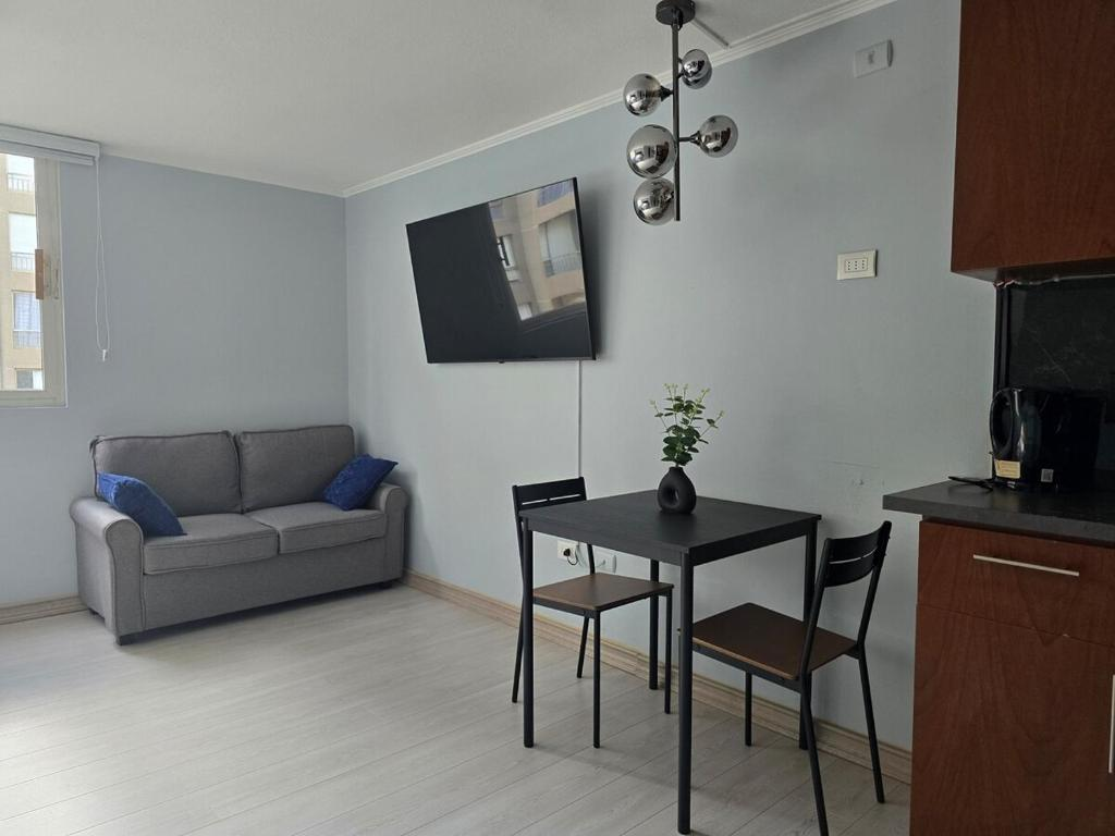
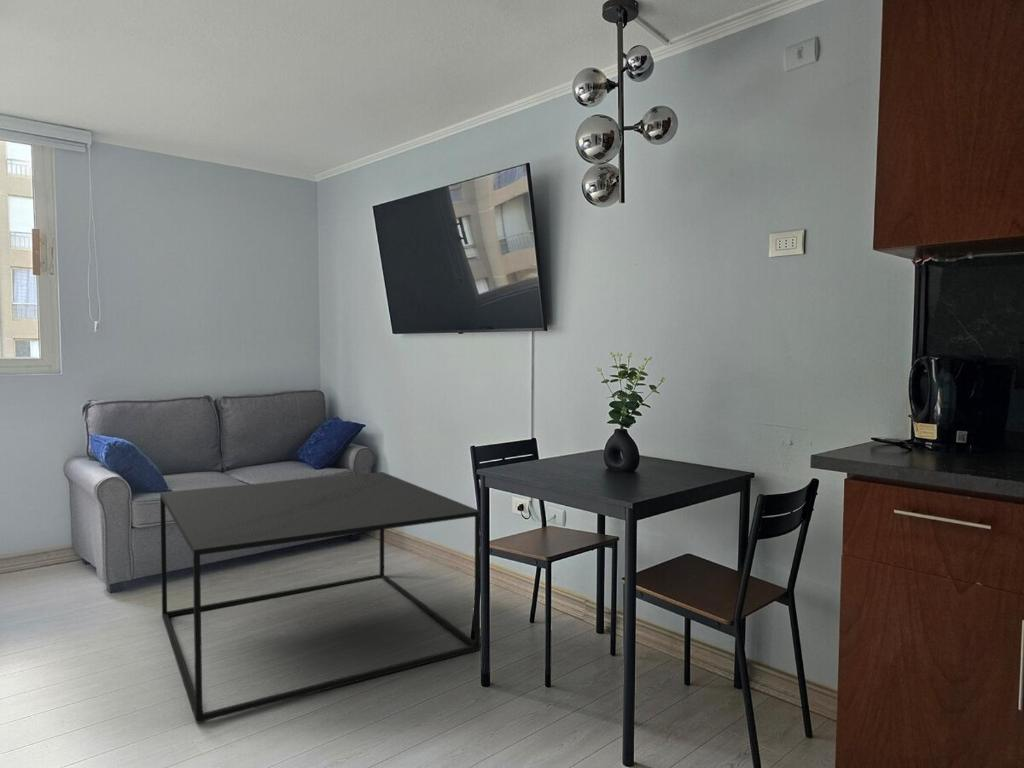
+ coffee table [159,471,482,724]
